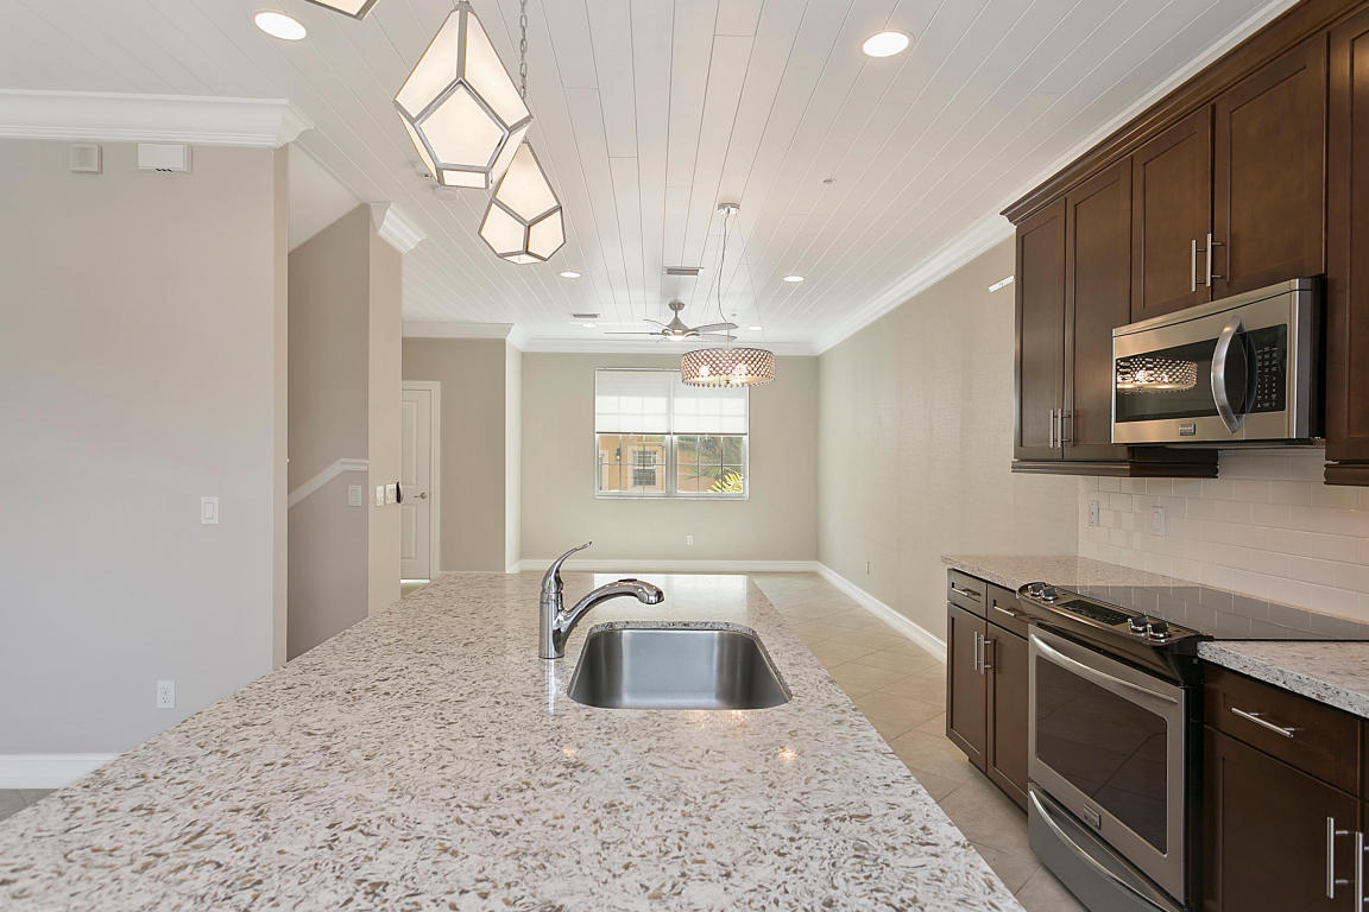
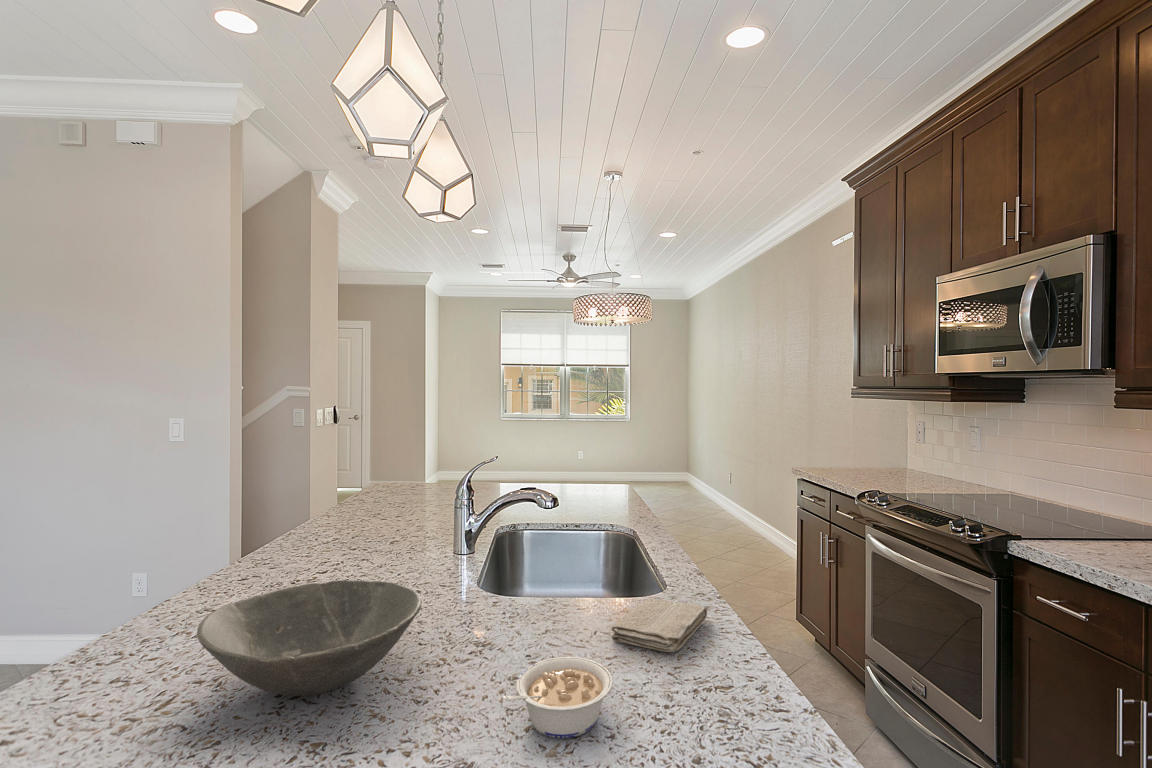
+ bowl [196,579,422,697]
+ legume [502,656,614,739]
+ washcloth [610,597,708,653]
